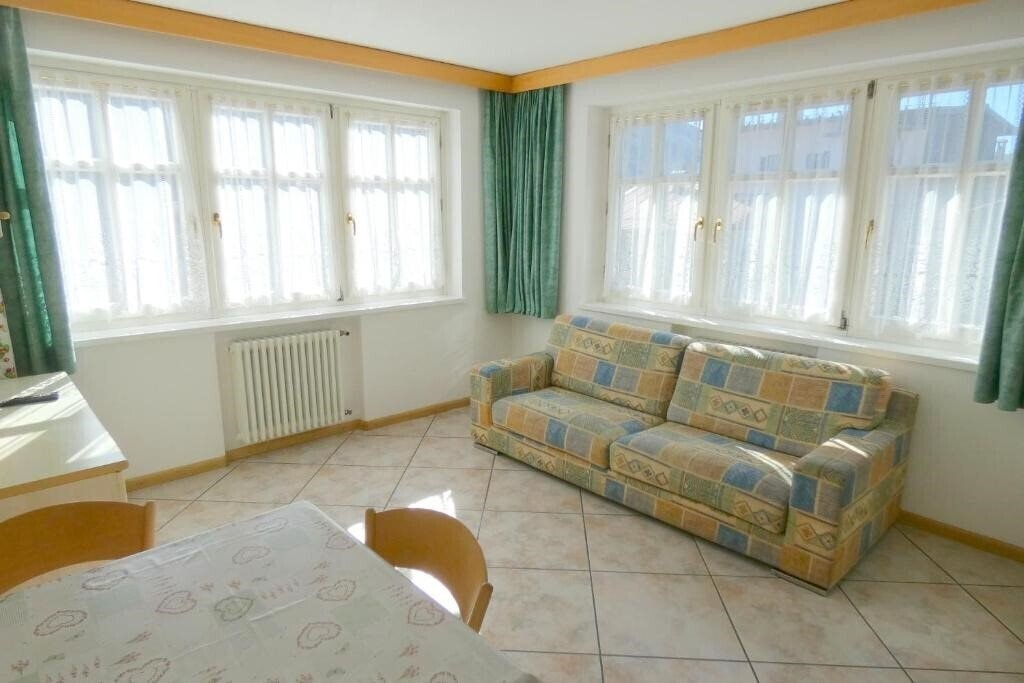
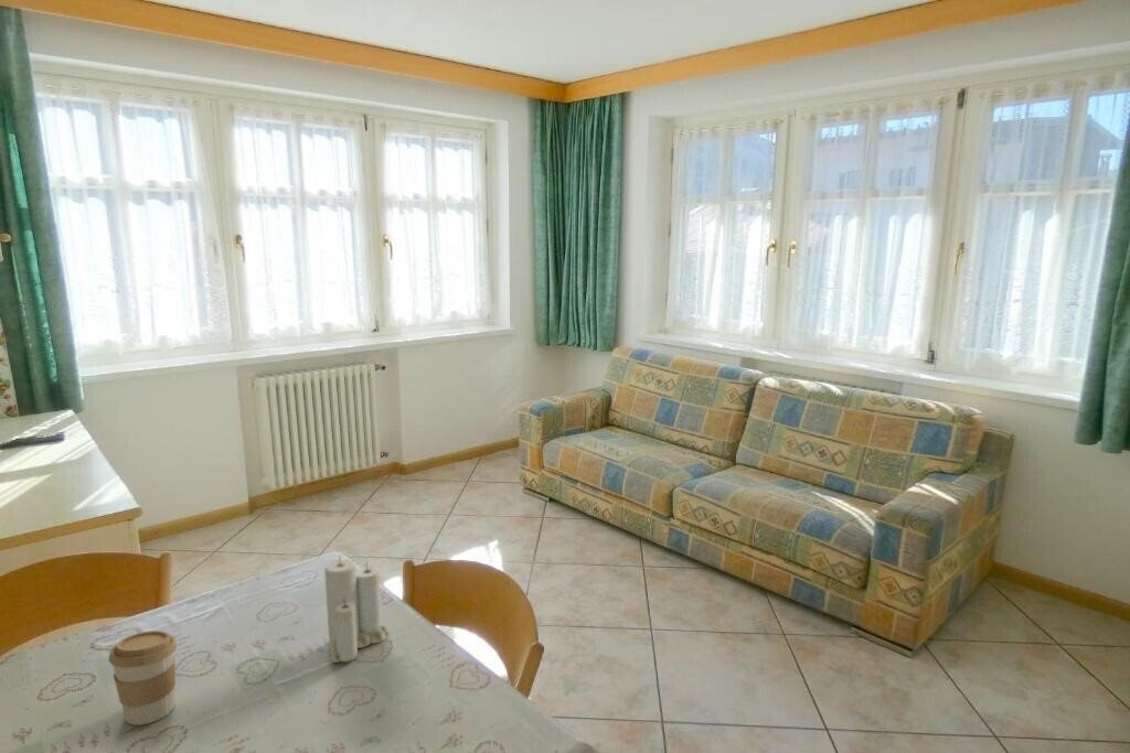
+ coffee cup [107,630,179,727]
+ candle [323,555,390,664]
